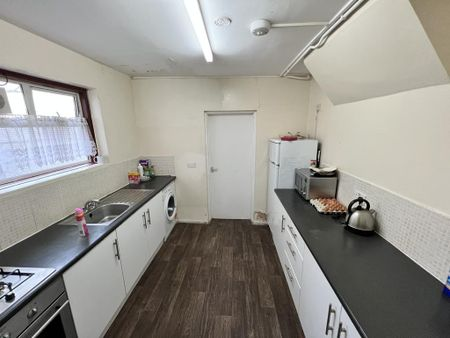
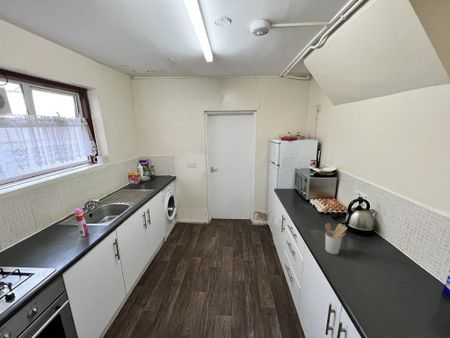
+ utensil holder [324,222,348,255]
